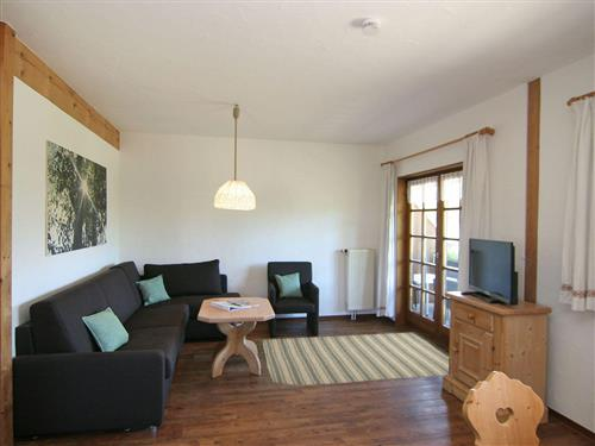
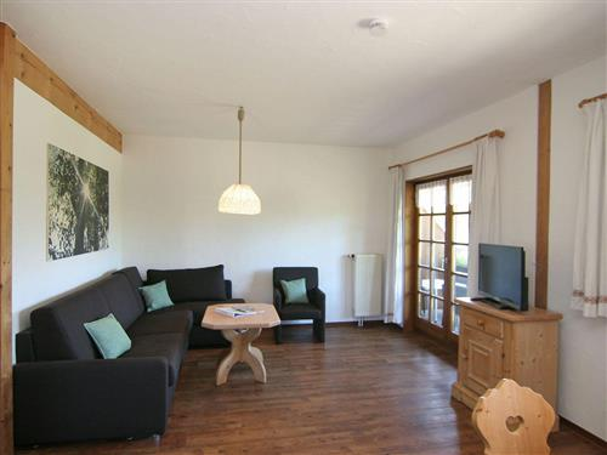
- rug [257,331,450,389]
